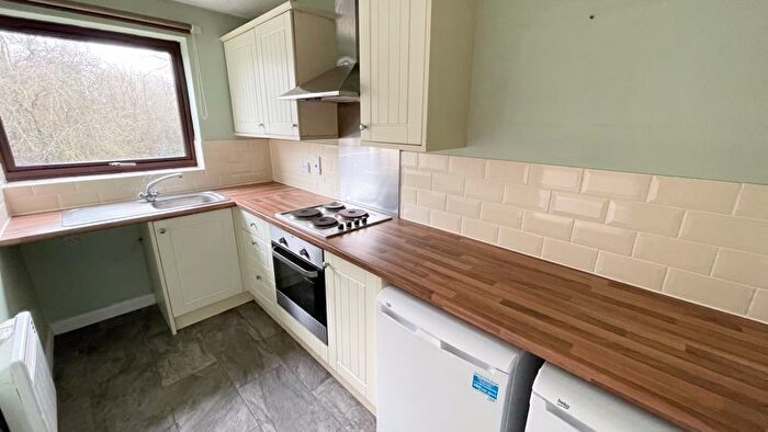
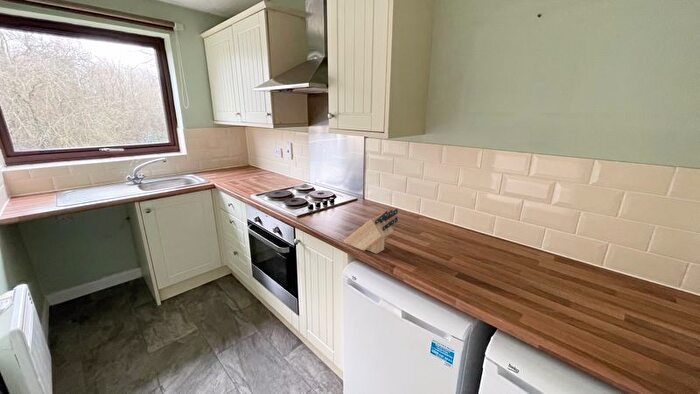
+ knife block [343,207,399,255]
